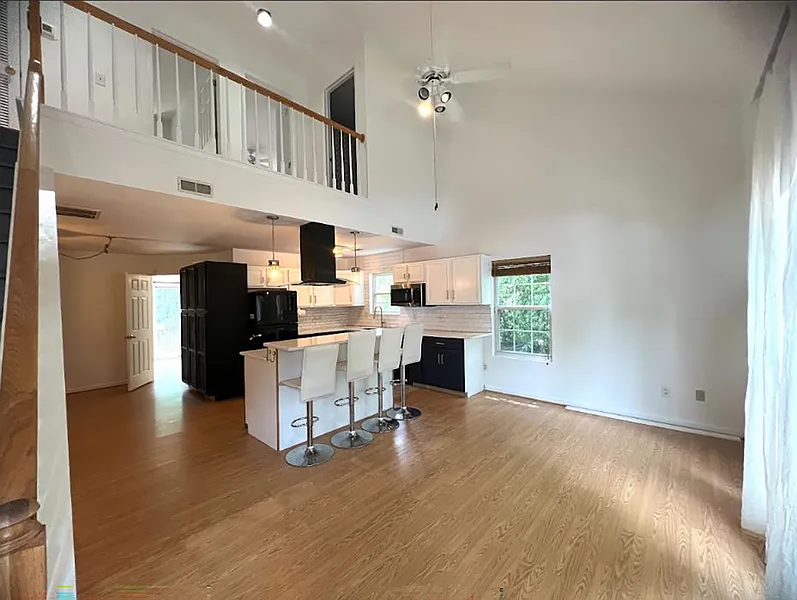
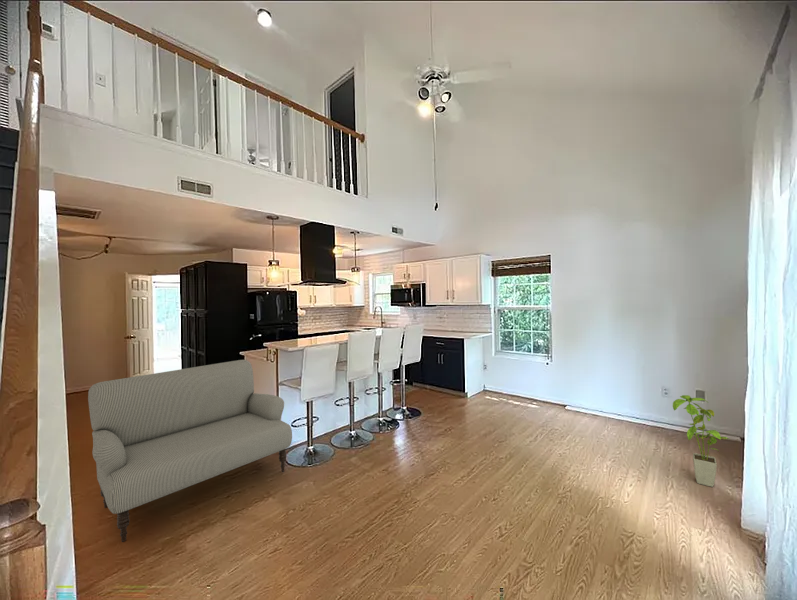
+ sofa [87,359,293,543]
+ house plant [672,394,730,488]
